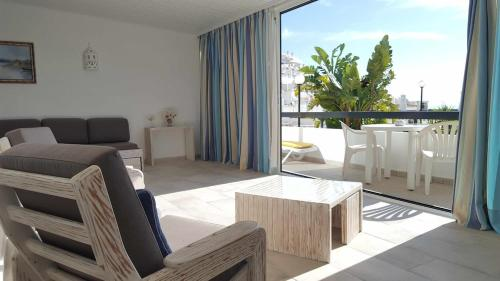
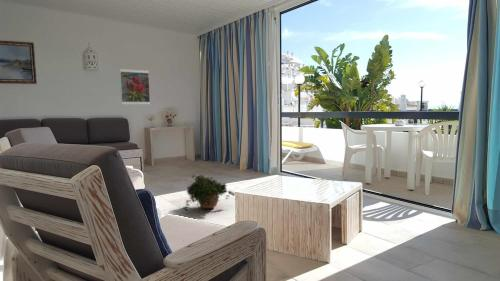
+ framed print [119,68,151,105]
+ potted plant [182,174,236,212]
